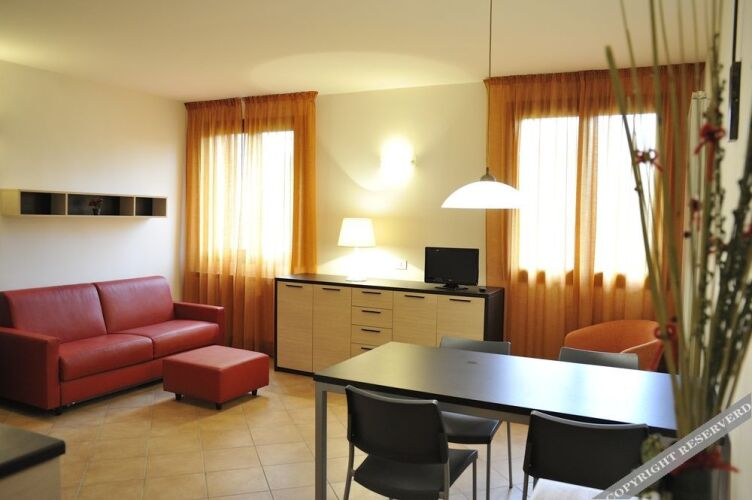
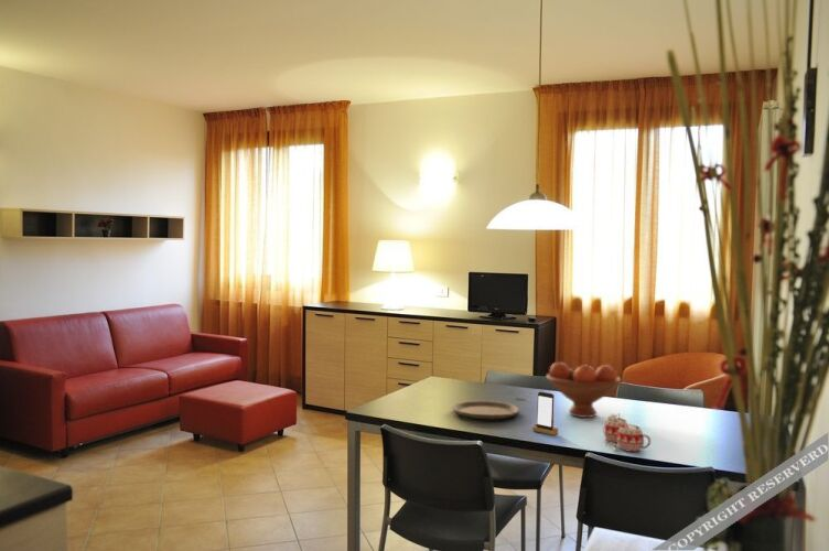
+ fruit bowl [546,361,623,419]
+ smartphone [531,390,559,436]
+ plate [451,400,520,421]
+ mug [603,412,652,453]
